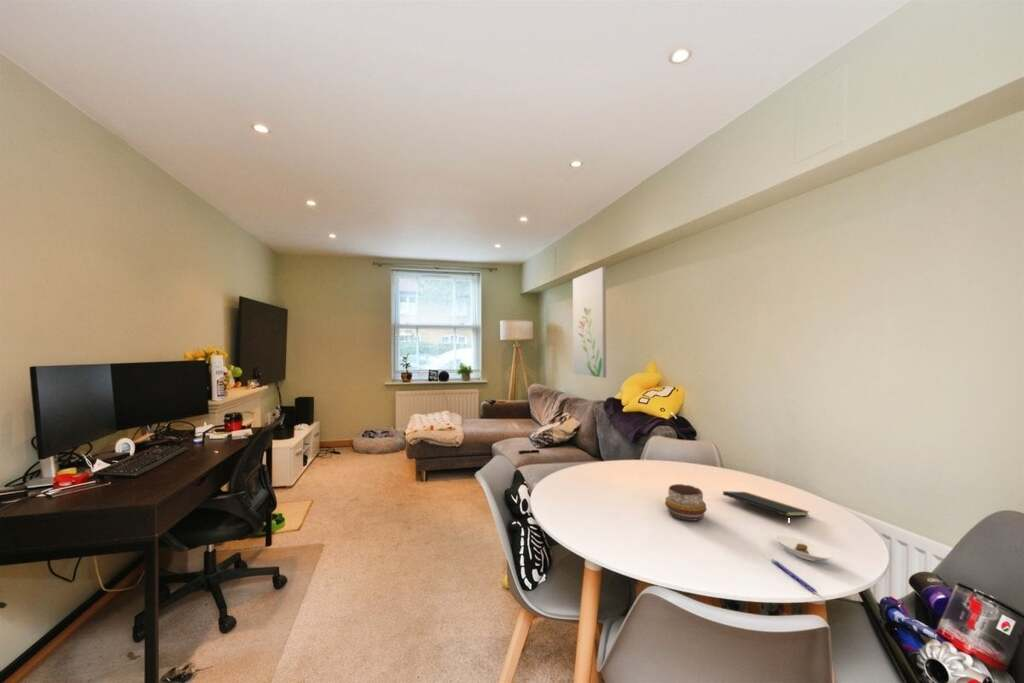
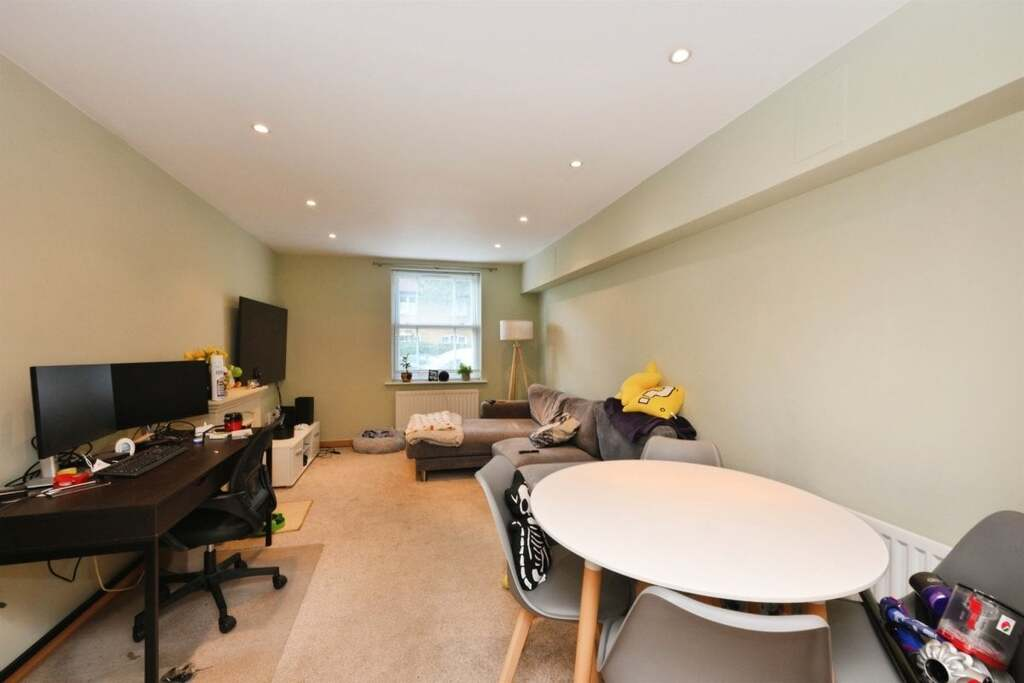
- saucer [774,534,834,562]
- decorative bowl [664,483,708,522]
- wall art [572,266,607,379]
- notepad [722,490,810,527]
- pen [771,558,818,594]
